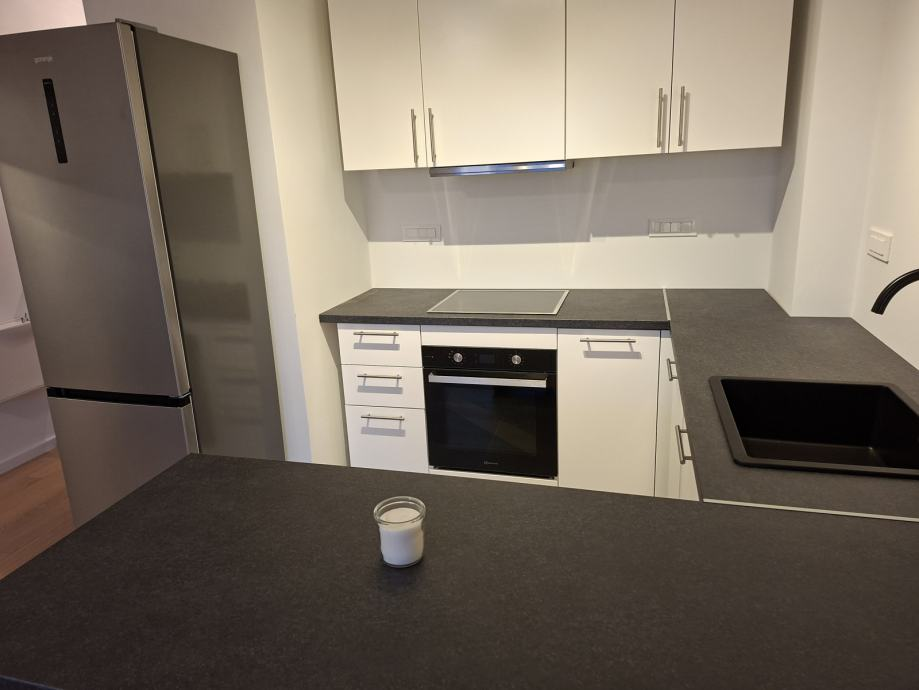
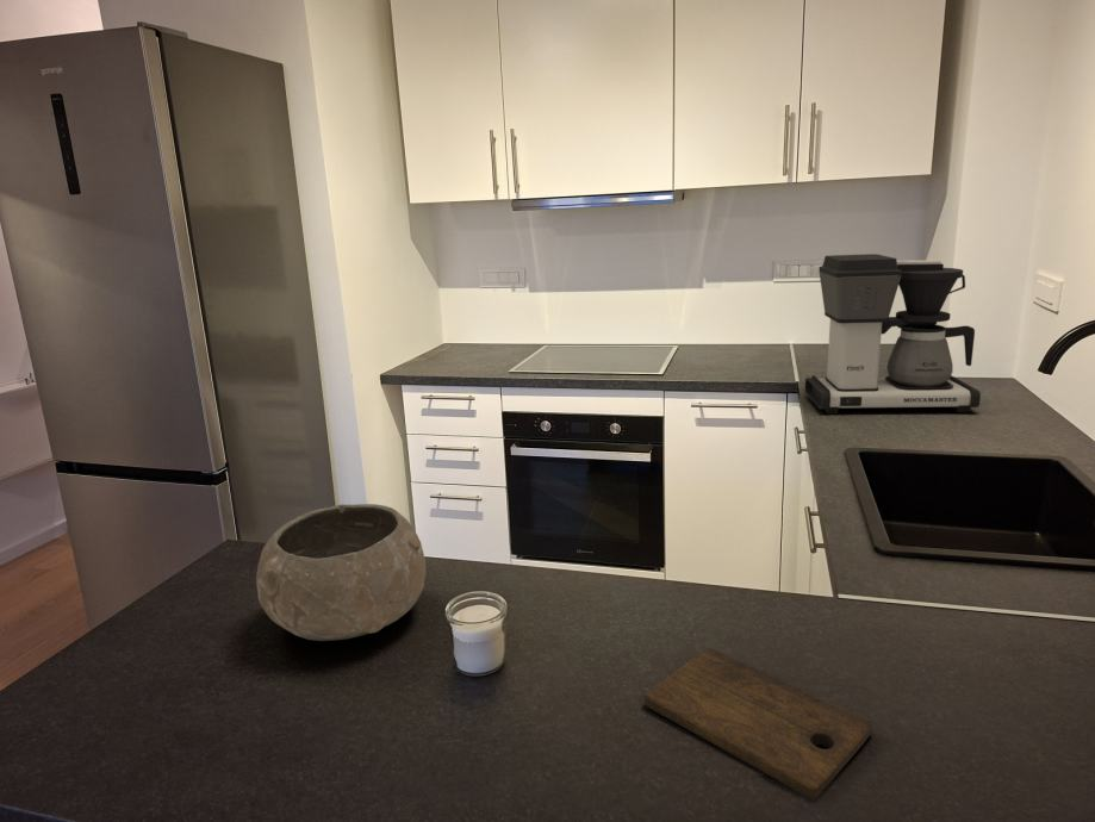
+ cutting board [643,647,873,801]
+ coffee maker [804,253,982,415]
+ bowl [255,503,427,642]
